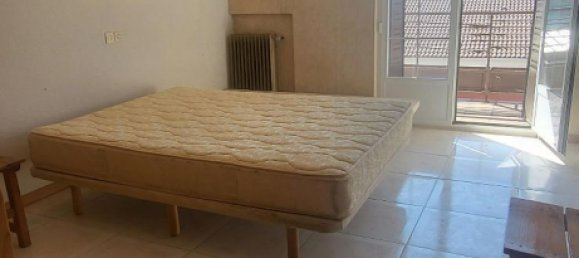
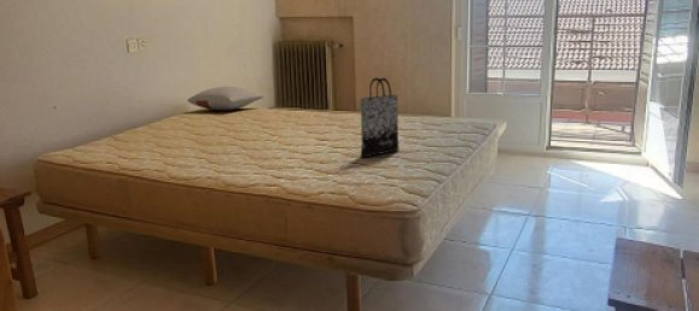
+ pillow [186,86,266,111]
+ tote bag [360,76,400,159]
